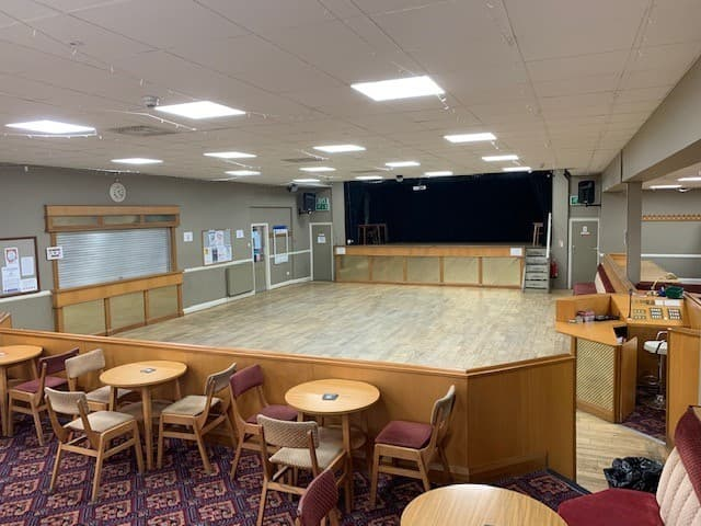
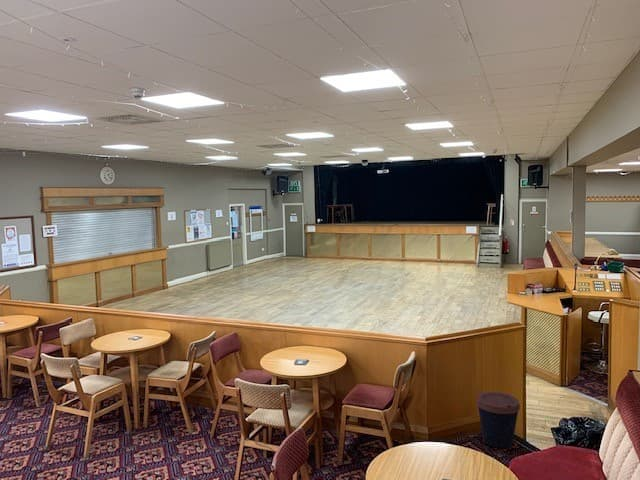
+ coffee cup [475,391,521,449]
